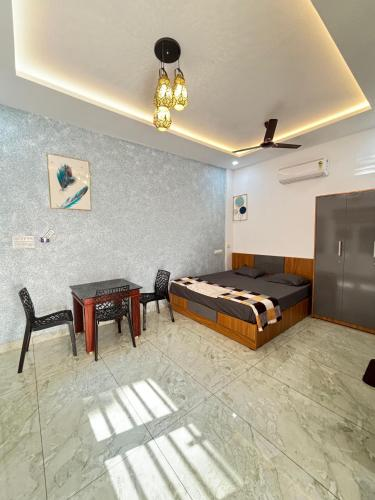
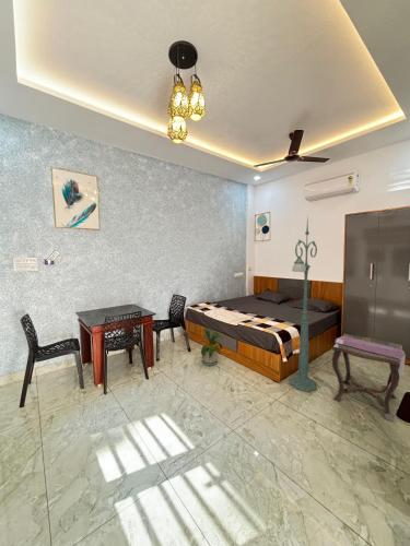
+ floor lamp [289,215,318,393]
+ house plant [197,328,223,367]
+ side table [331,333,407,423]
